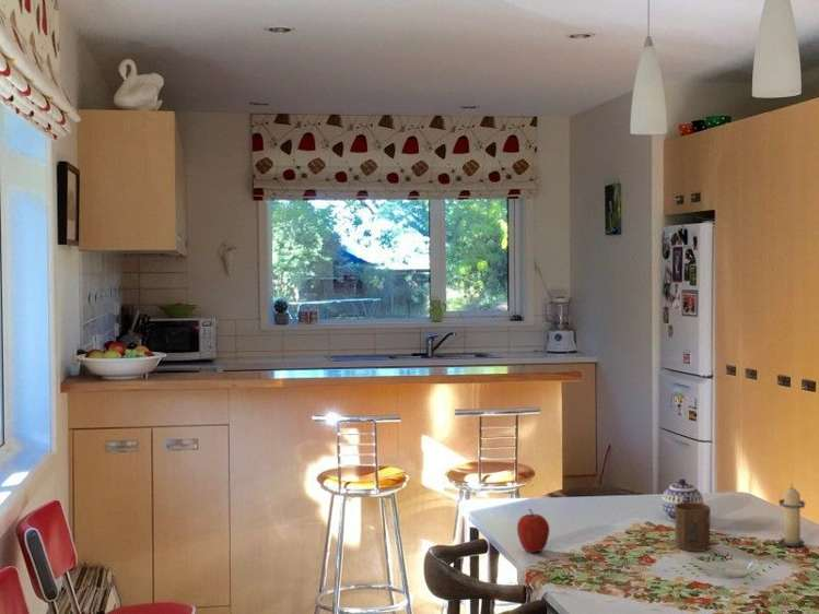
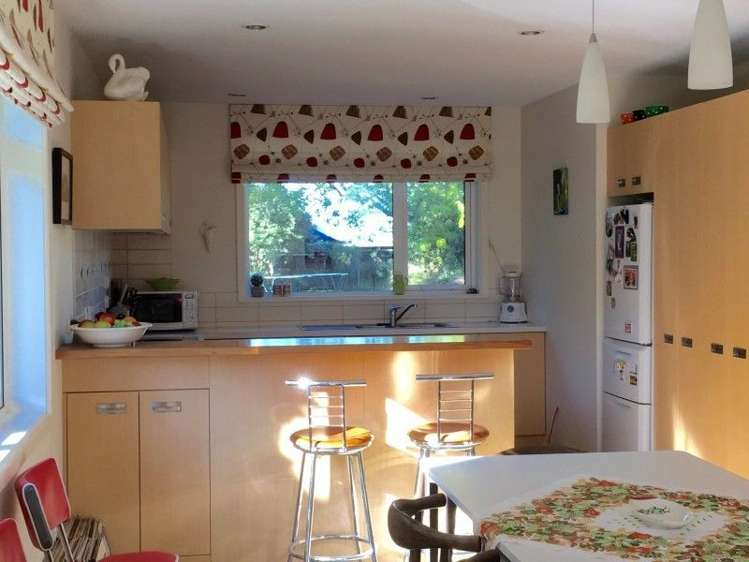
- fruit [516,508,550,554]
- candle [777,483,807,547]
- teapot [662,477,704,521]
- cup [675,503,712,553]
